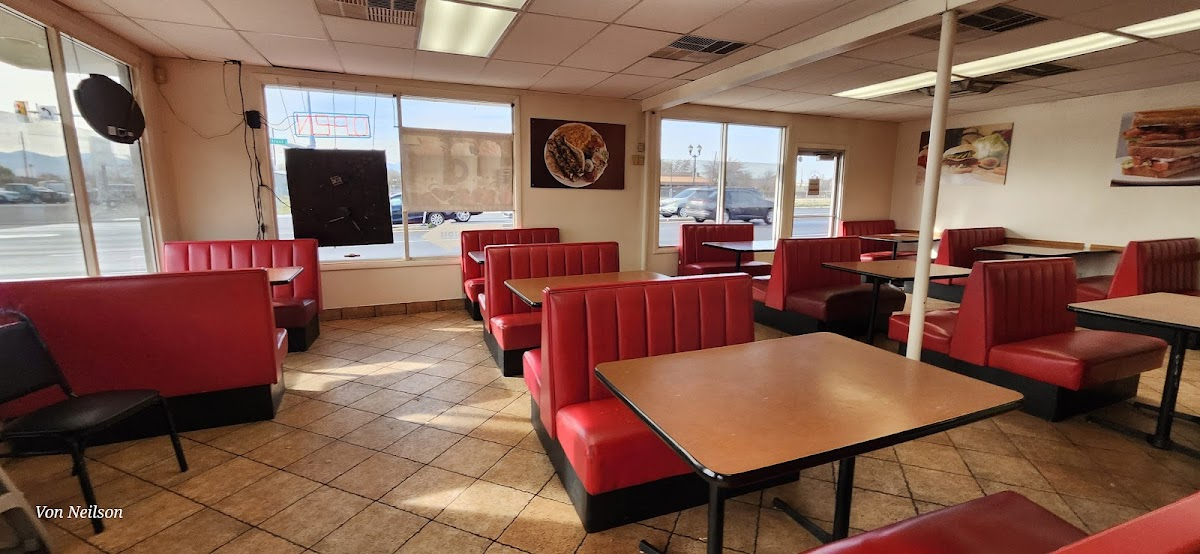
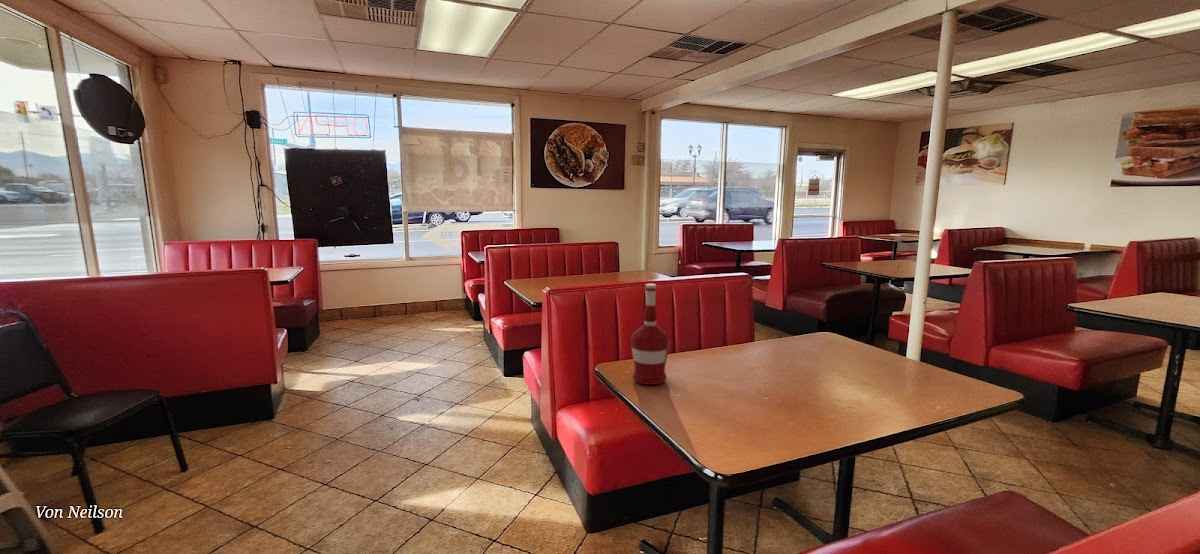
+ alcohol [630,283,670,386]
